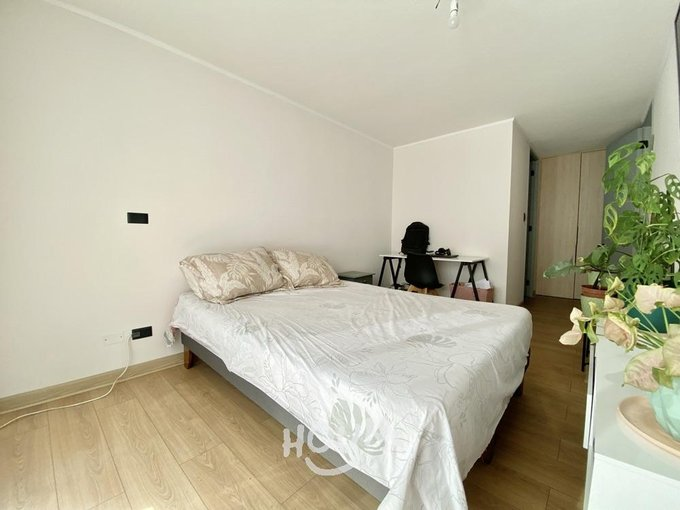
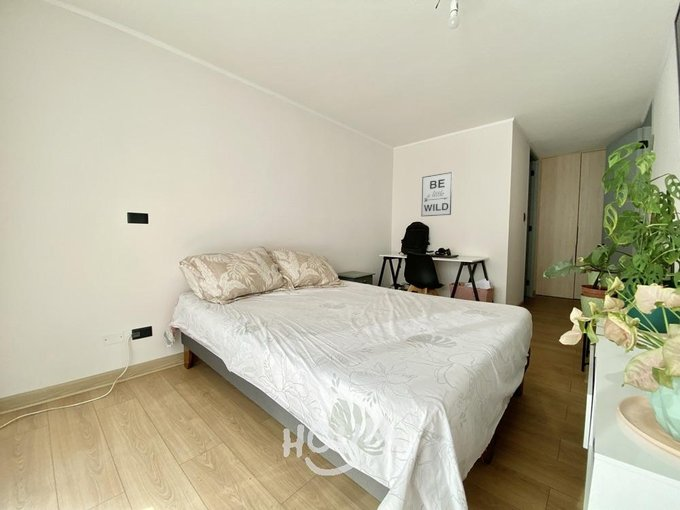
+ wall art [420,171,453,217]
